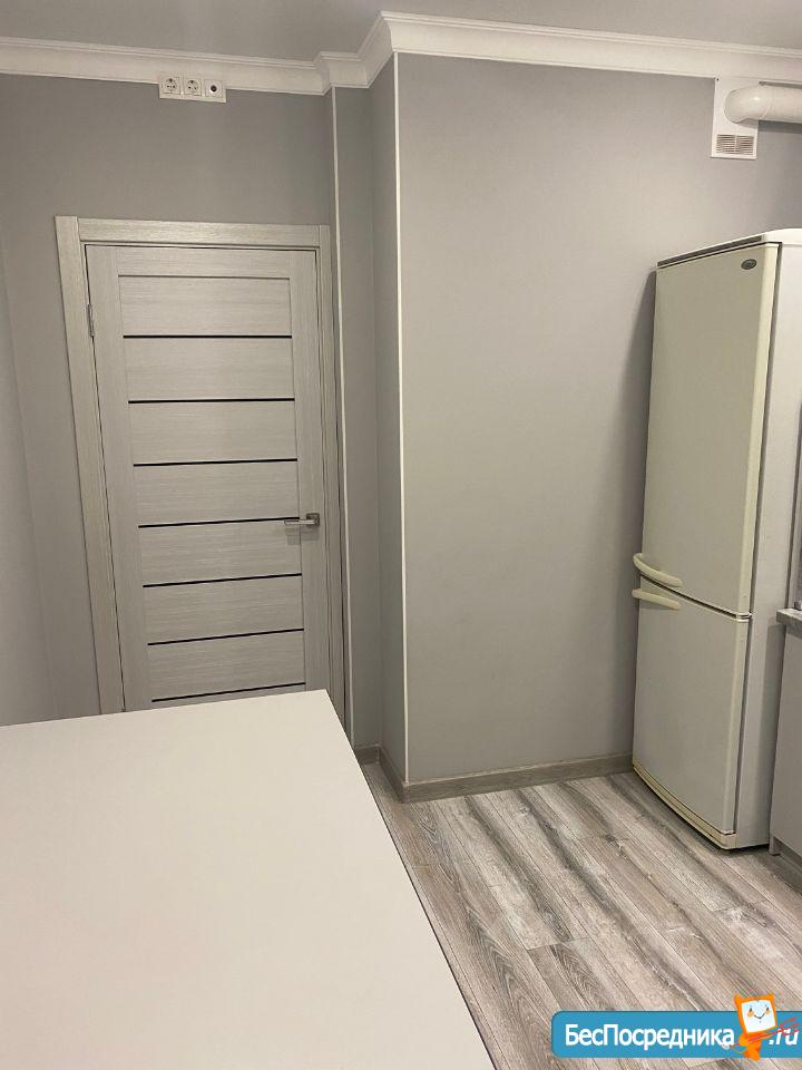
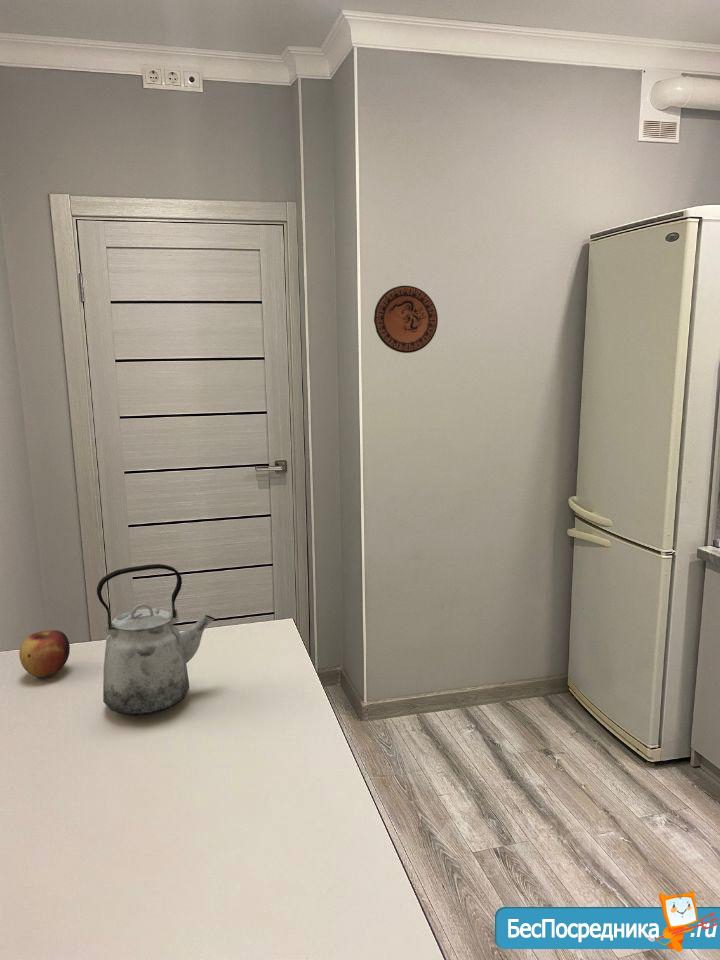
+ apple [18,629,71,678]
+ decorative plate [373,285,439,354]
+ kettle [96,563,216,717]
